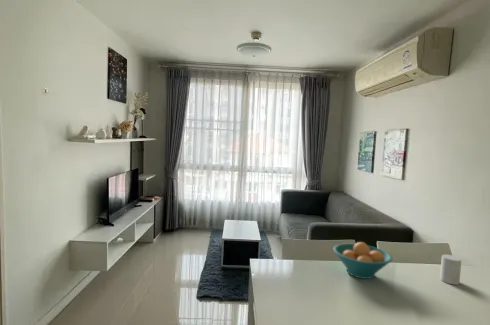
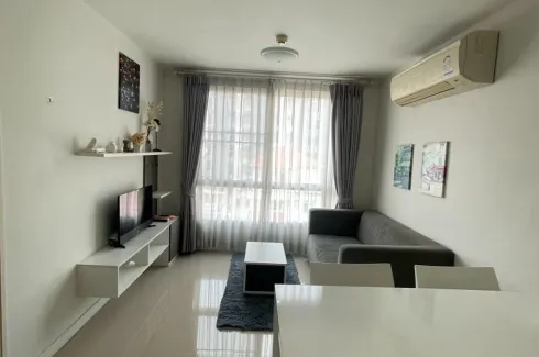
- cup [439,254,463,286]
- fruit bowl [332,241,393,280]
